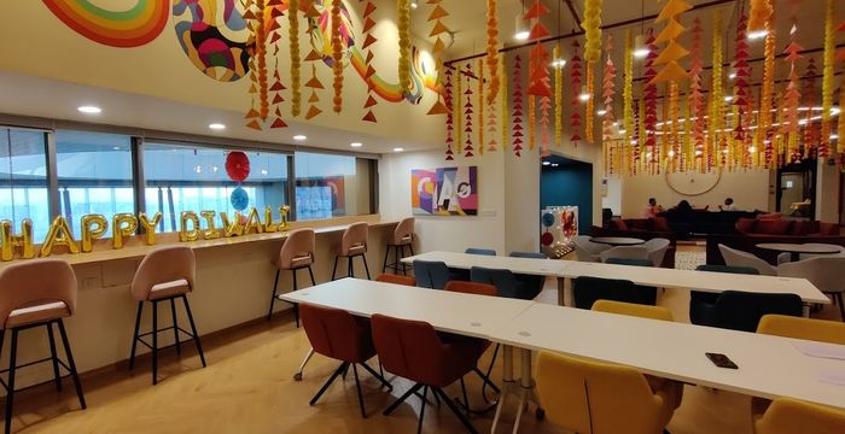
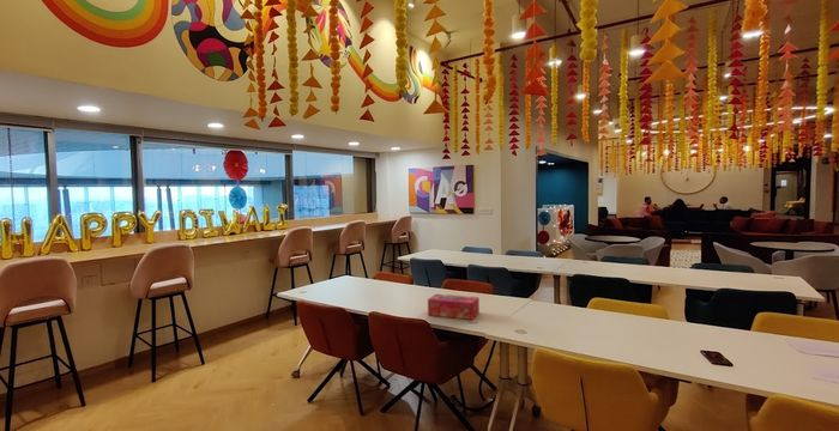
+ tissue box [427,293,481,321]
